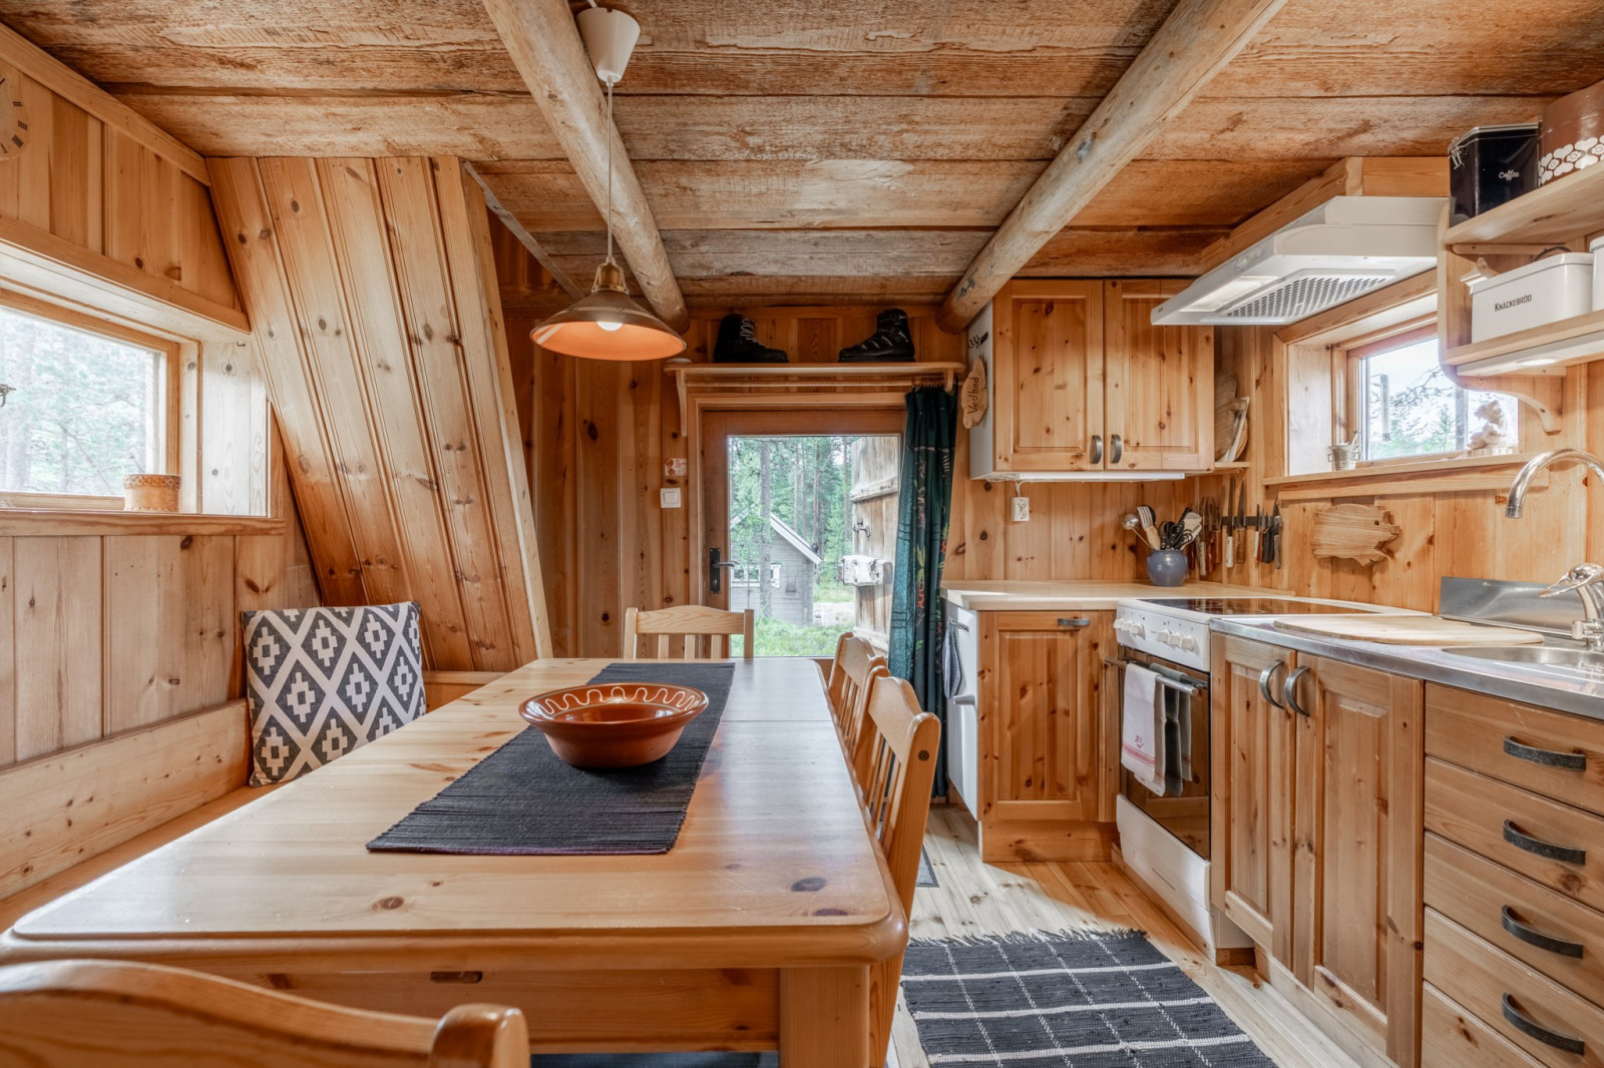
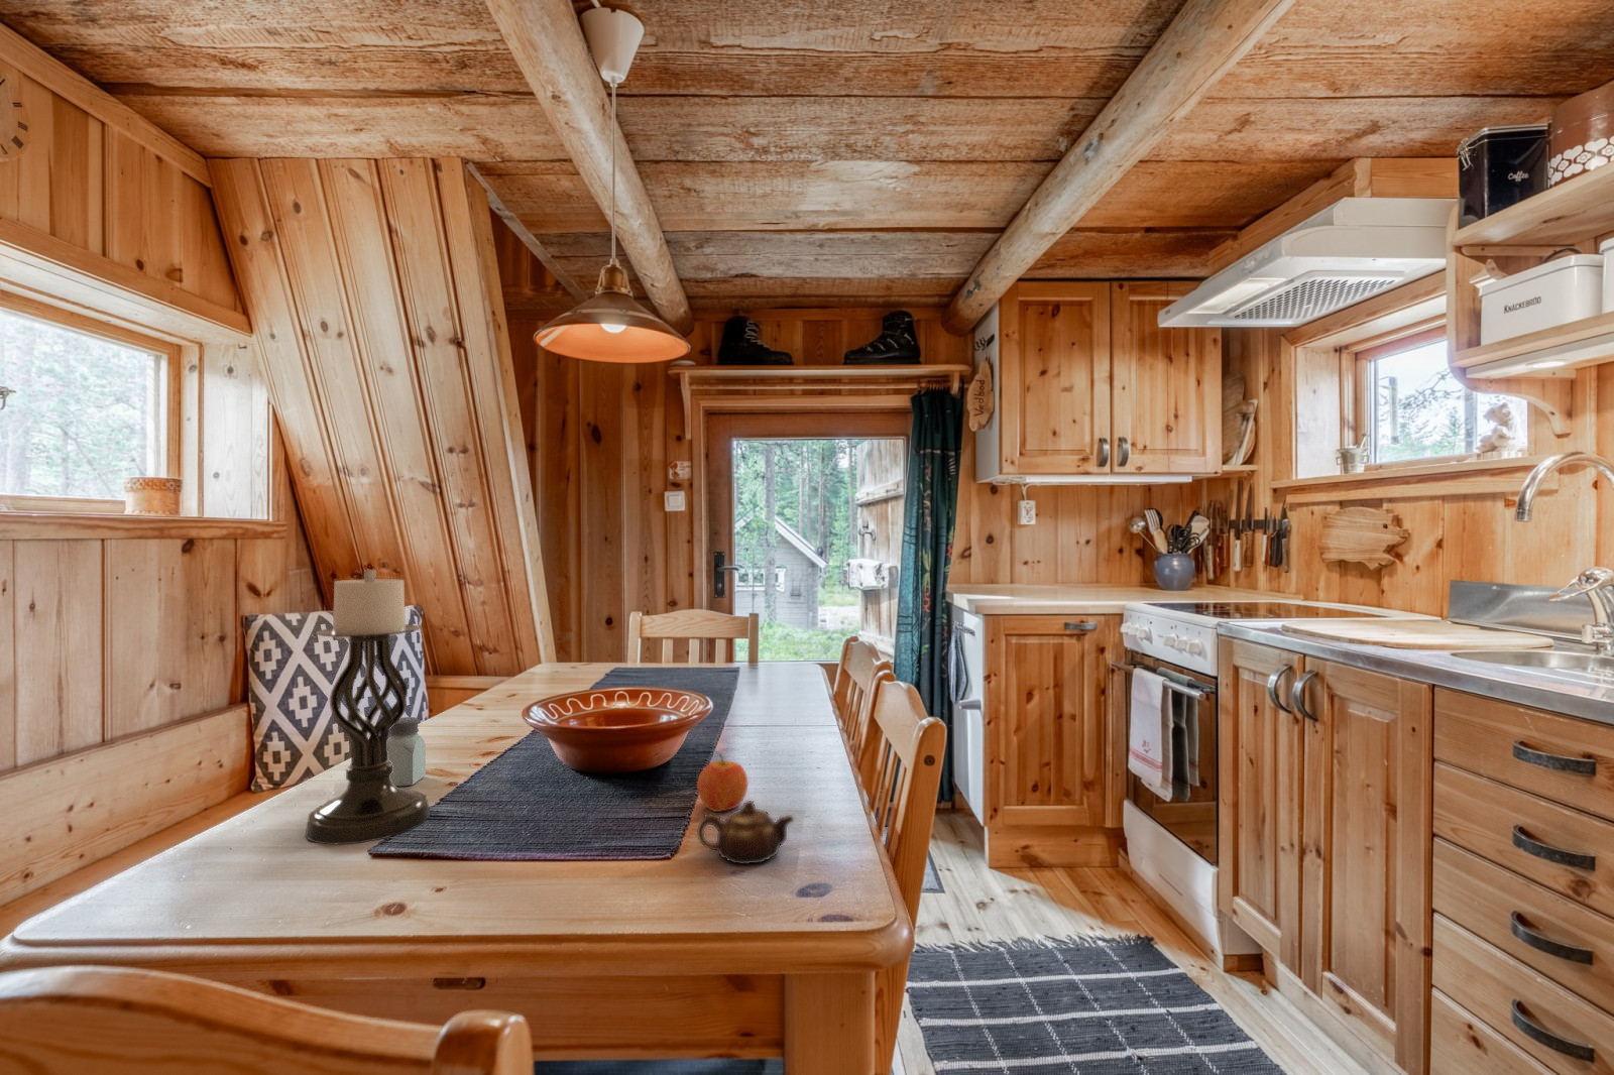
+ saltshaker [388,716,427,787]
+ candle holder [304,570,431,846]
+ apple [696,753,749,812]
+ teapot [696,800,794,865]
